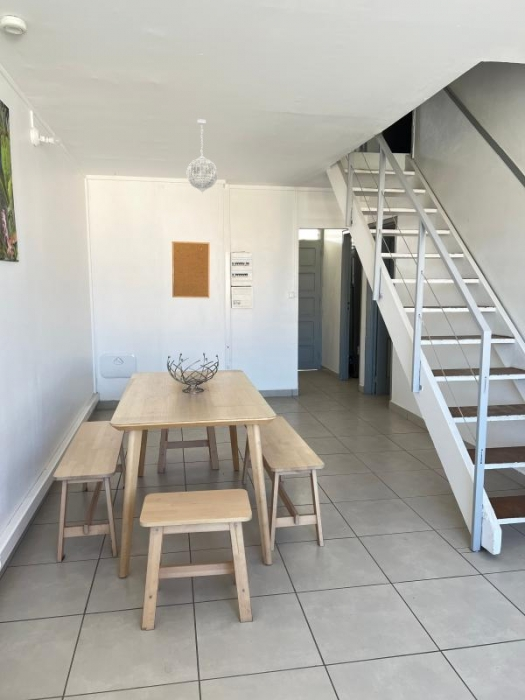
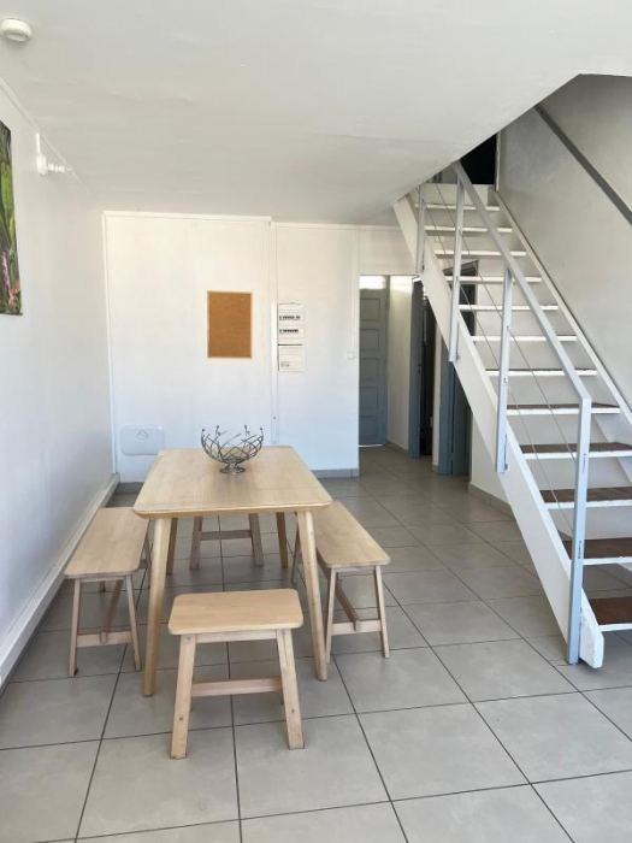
- pendant light [185,118,219,196]
